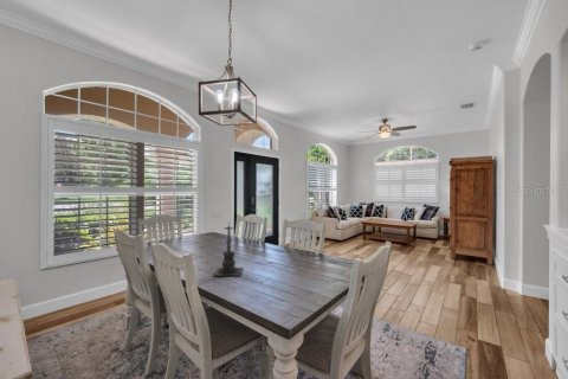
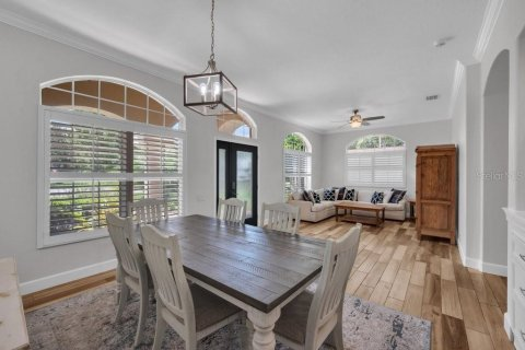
- candle holder [212,219,244,277]
